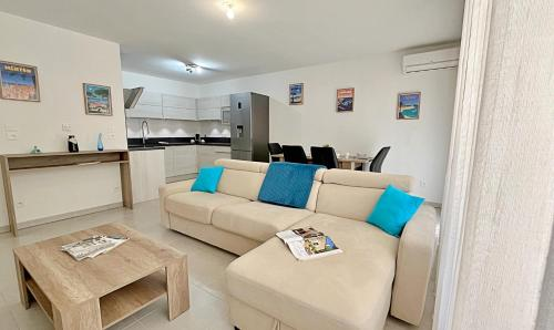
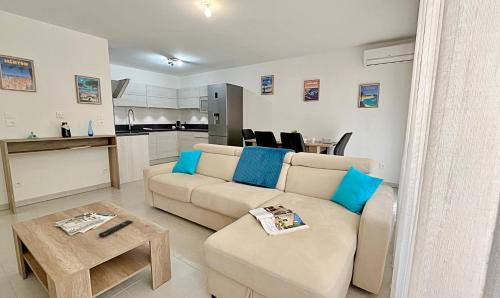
+ remote control [98,219,134,238]
